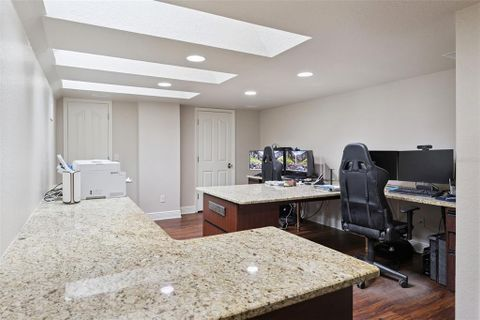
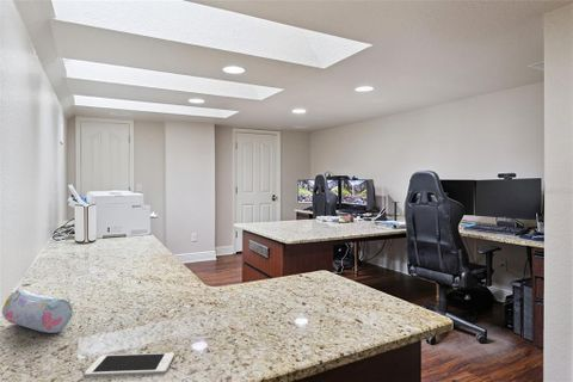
+ cell phone [84,352,175,377]
+ pencil case [1,289,74,334]
